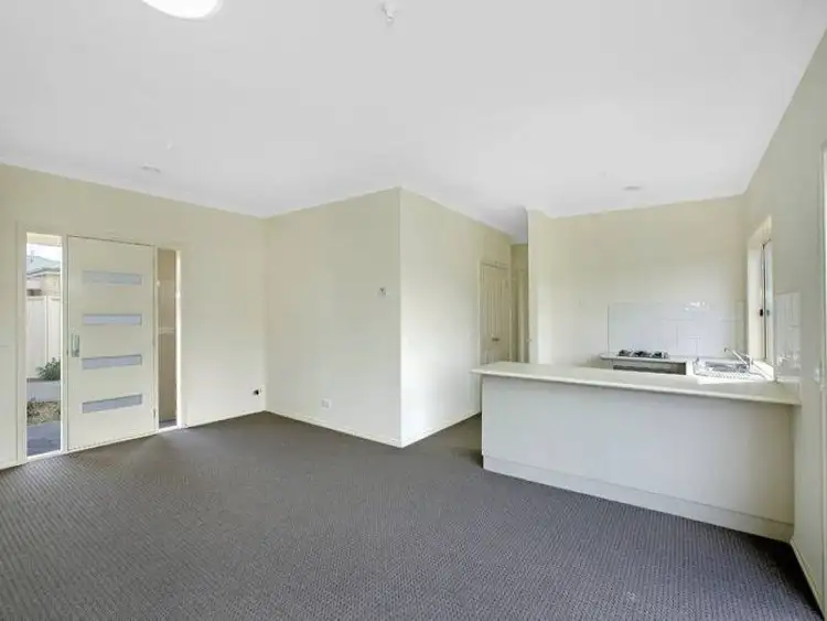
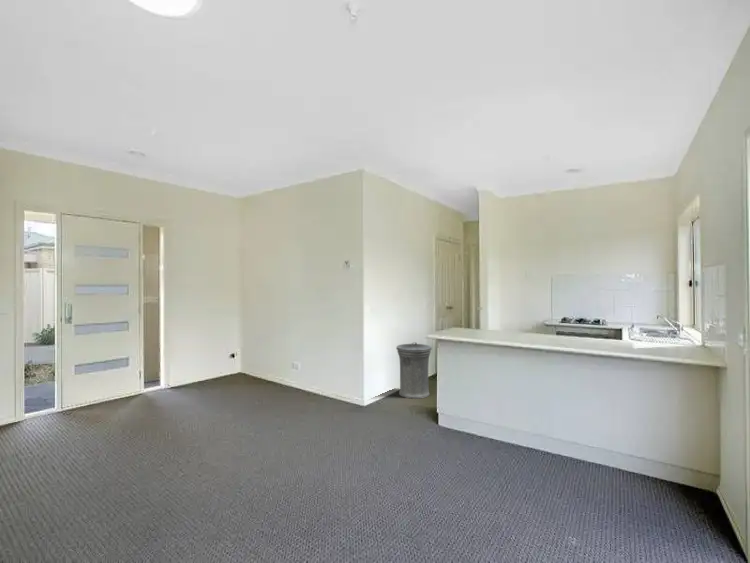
+ trash can [395,341,433,400]
